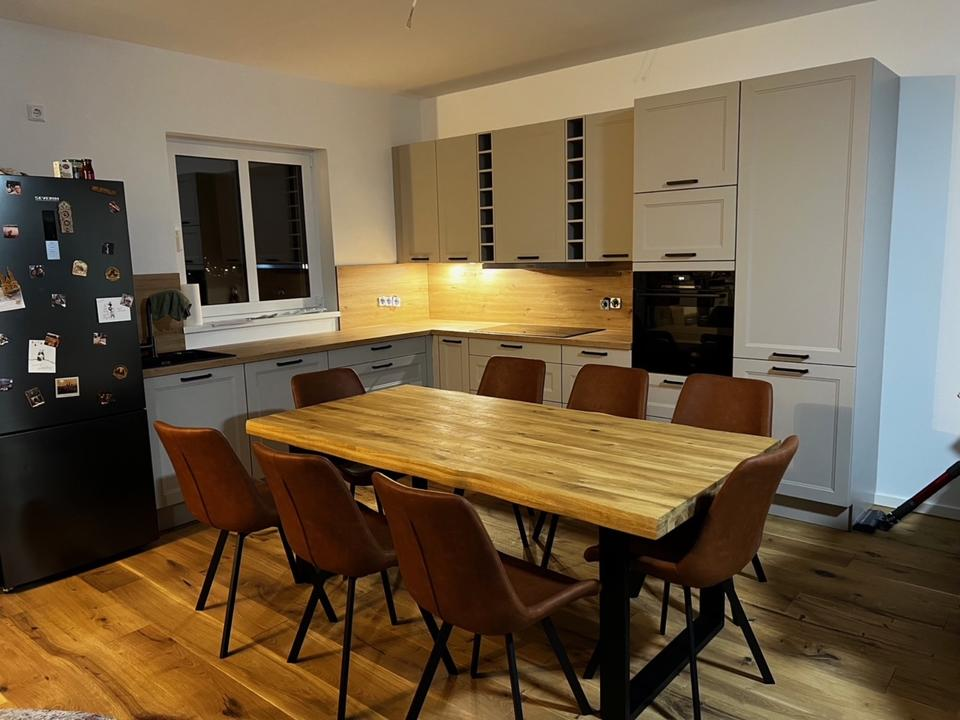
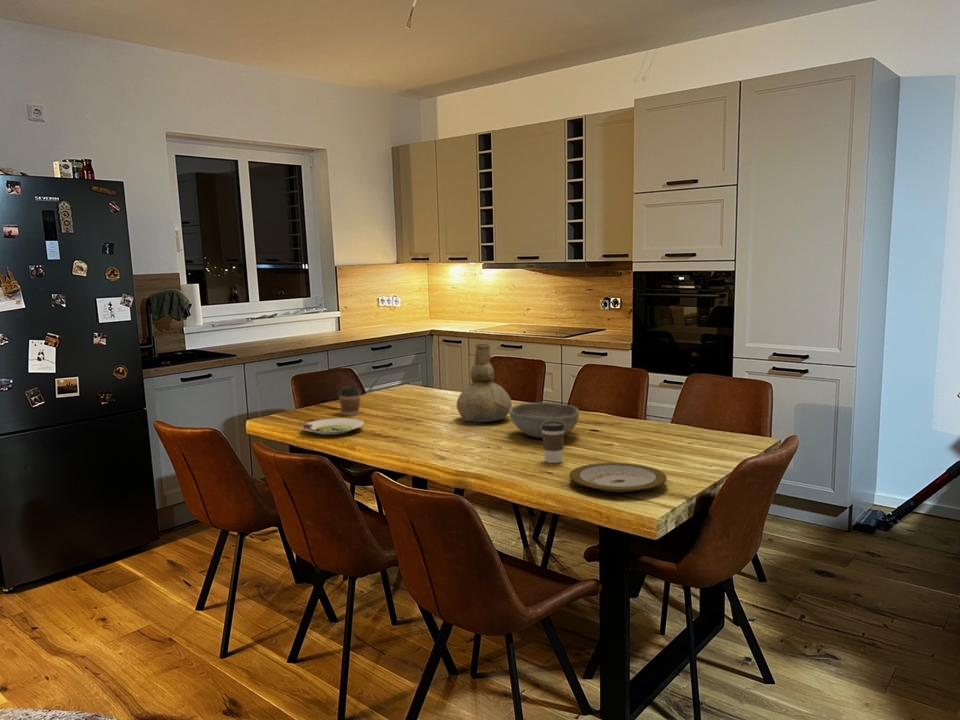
+ plate [568,462,668,493]
+ coffee cup [541,421,565,464]
+ coffee cup [337,384,362,417]
+ bowl [509,402,580,439]
+ vase [456,343,513,423]
+ salad plate [300,417,365,436]
